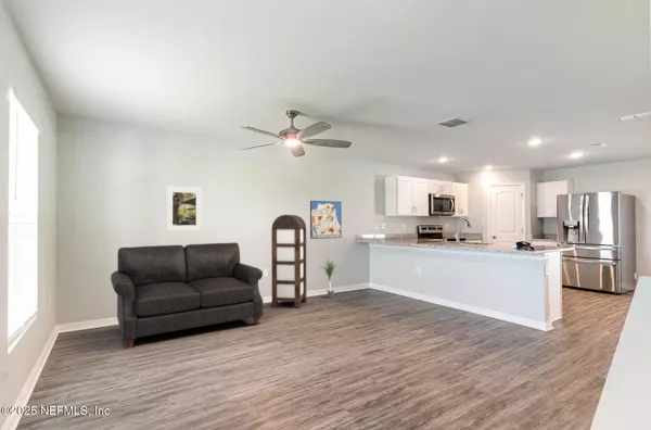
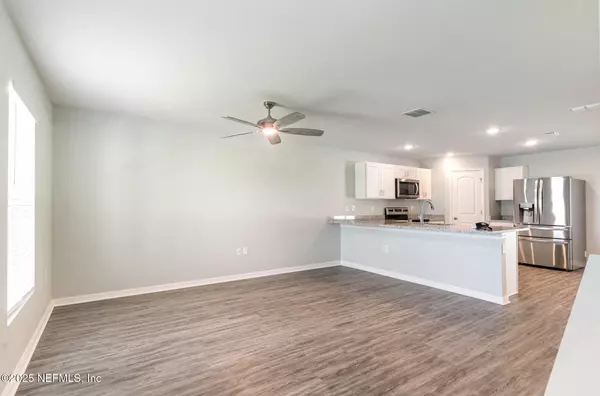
- potted plant [317,257,342,299]
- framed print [165,186,203,232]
- wall art [309,200,343,240]
- sofa [110,242,264,349]
- bookshelf [270,214,307,309]
